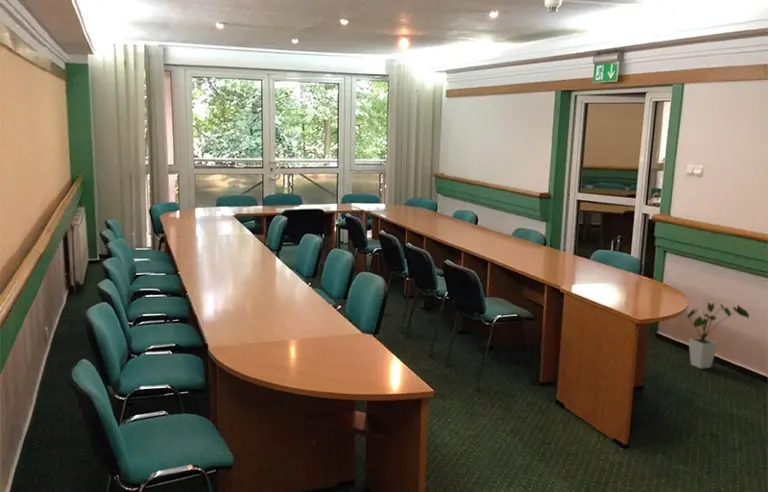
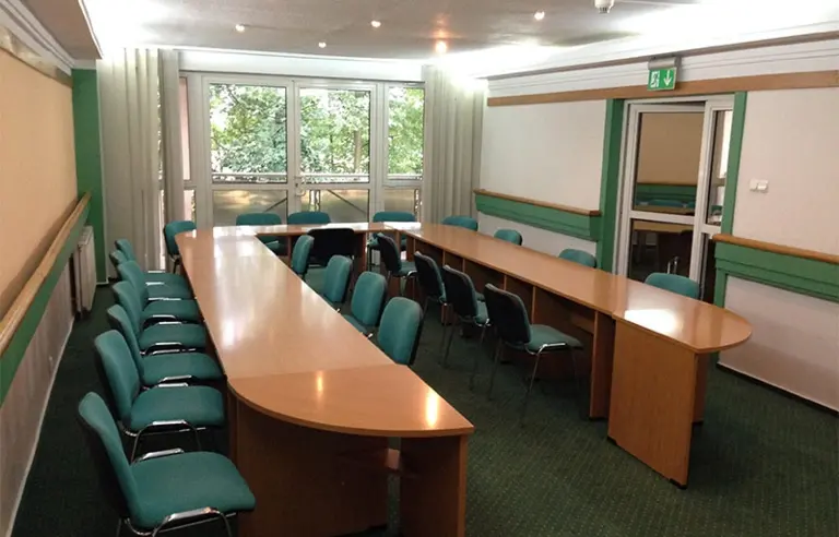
- house plant [684,302,750,370]
